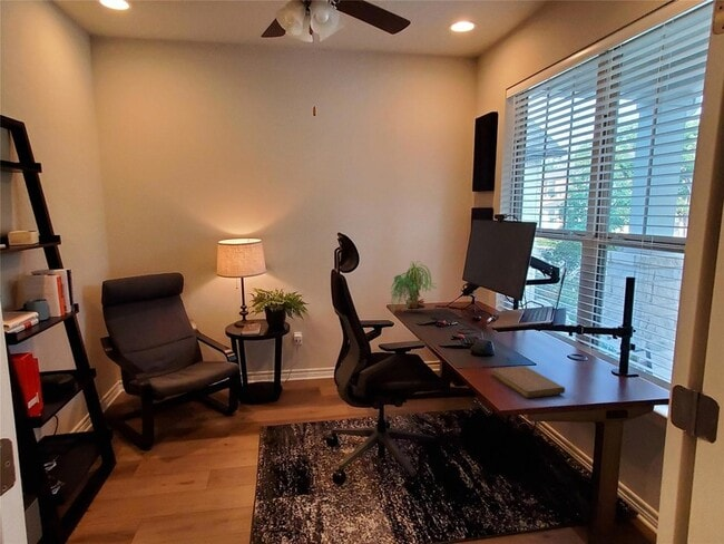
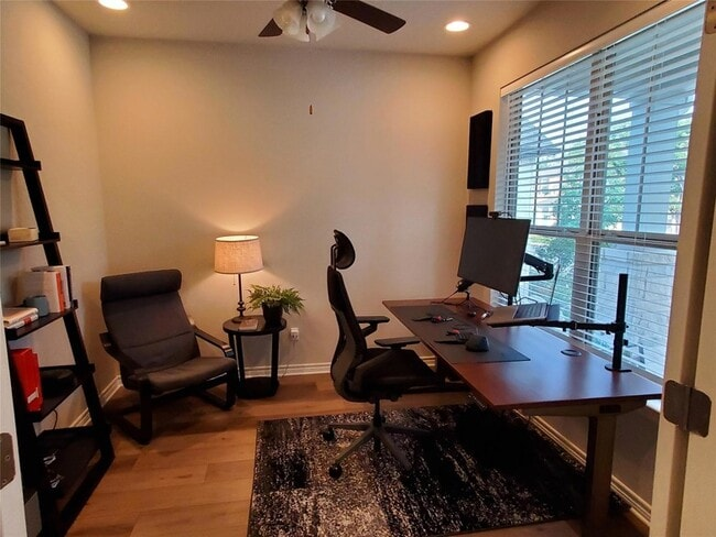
- notebook [491,365,566,399]
- plant [388,260,438,315]
